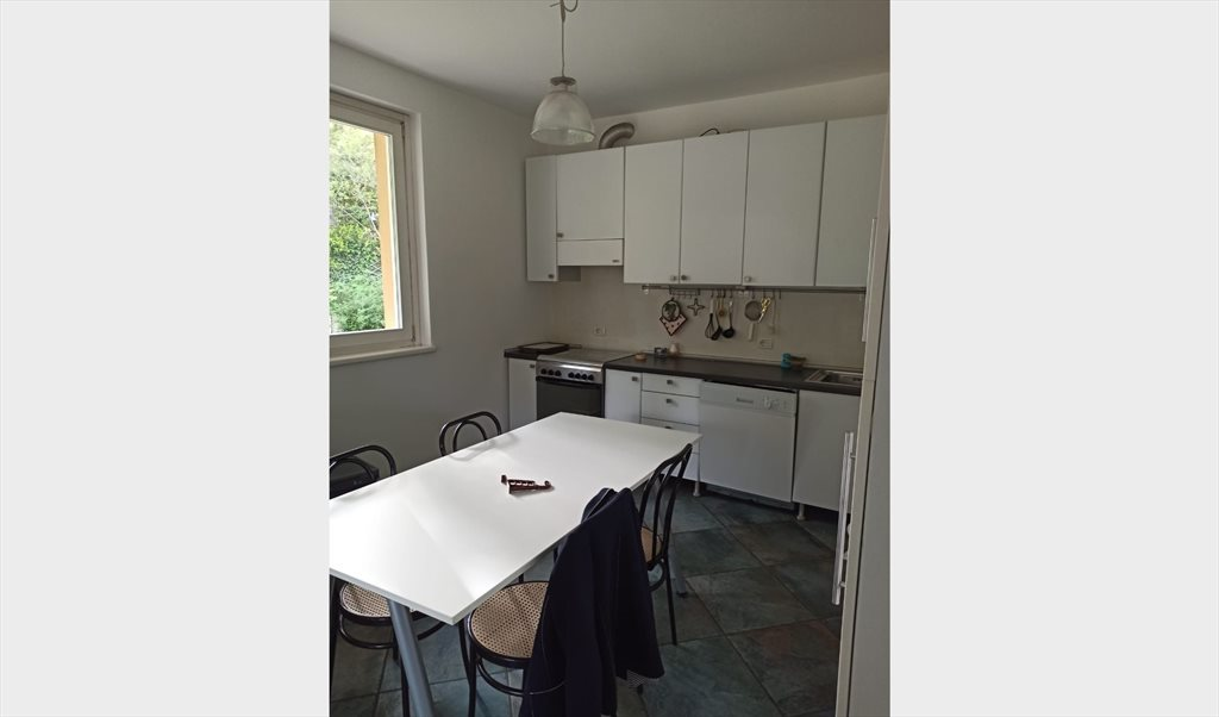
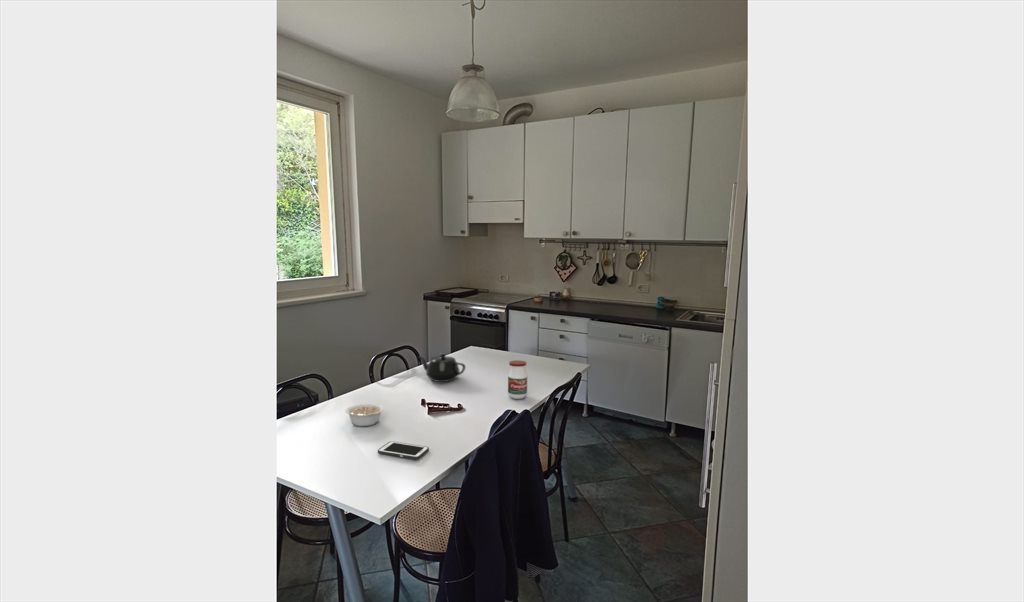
+ jar [507,359,528,400]
+ legume [345,403,385,427]
+ cell phone [377,440,430,460]
+ teapot [418,352,467,383]
